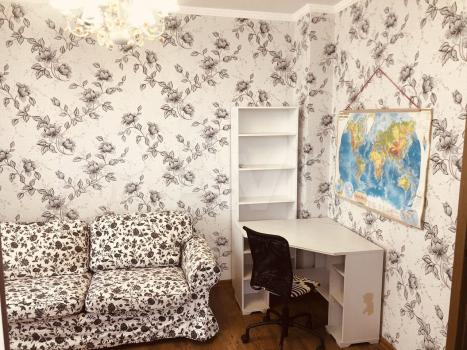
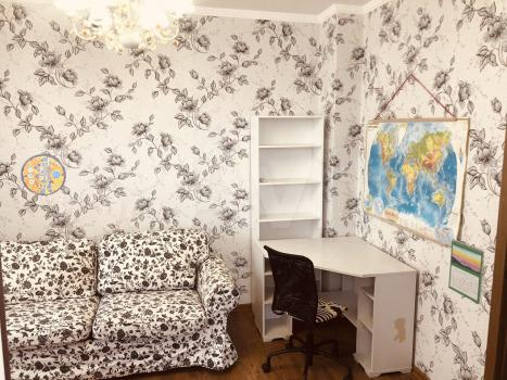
+ calendar [447,238,485,305]
+ manhole cover [20,153,67,197]
